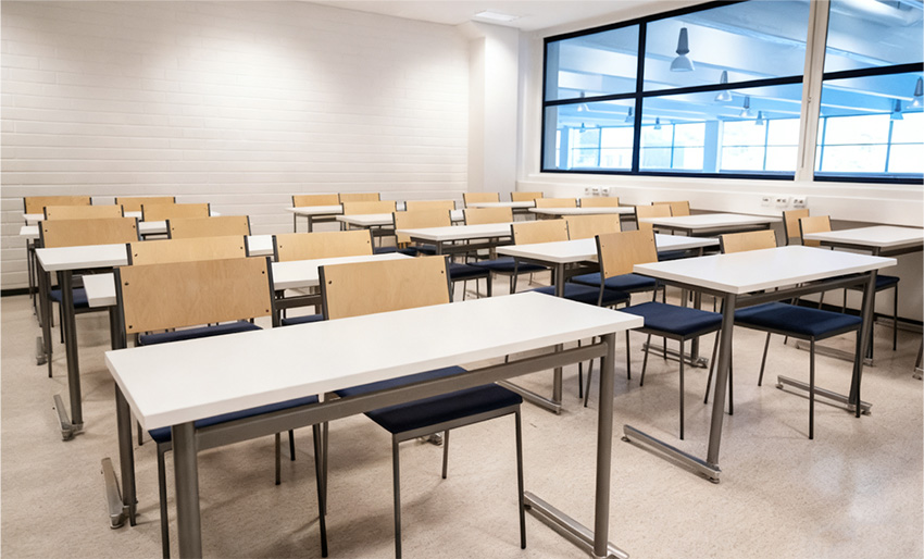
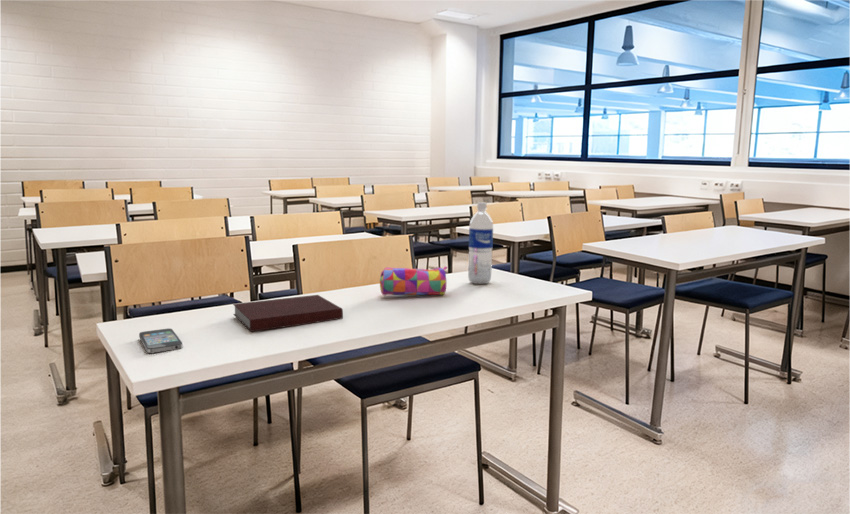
+ pencil case [379,266,448,296]
+ notebook [232,294,344,333]
+ smartphone [138,327,184,354]
+ water bottle [467,201,494,285]
